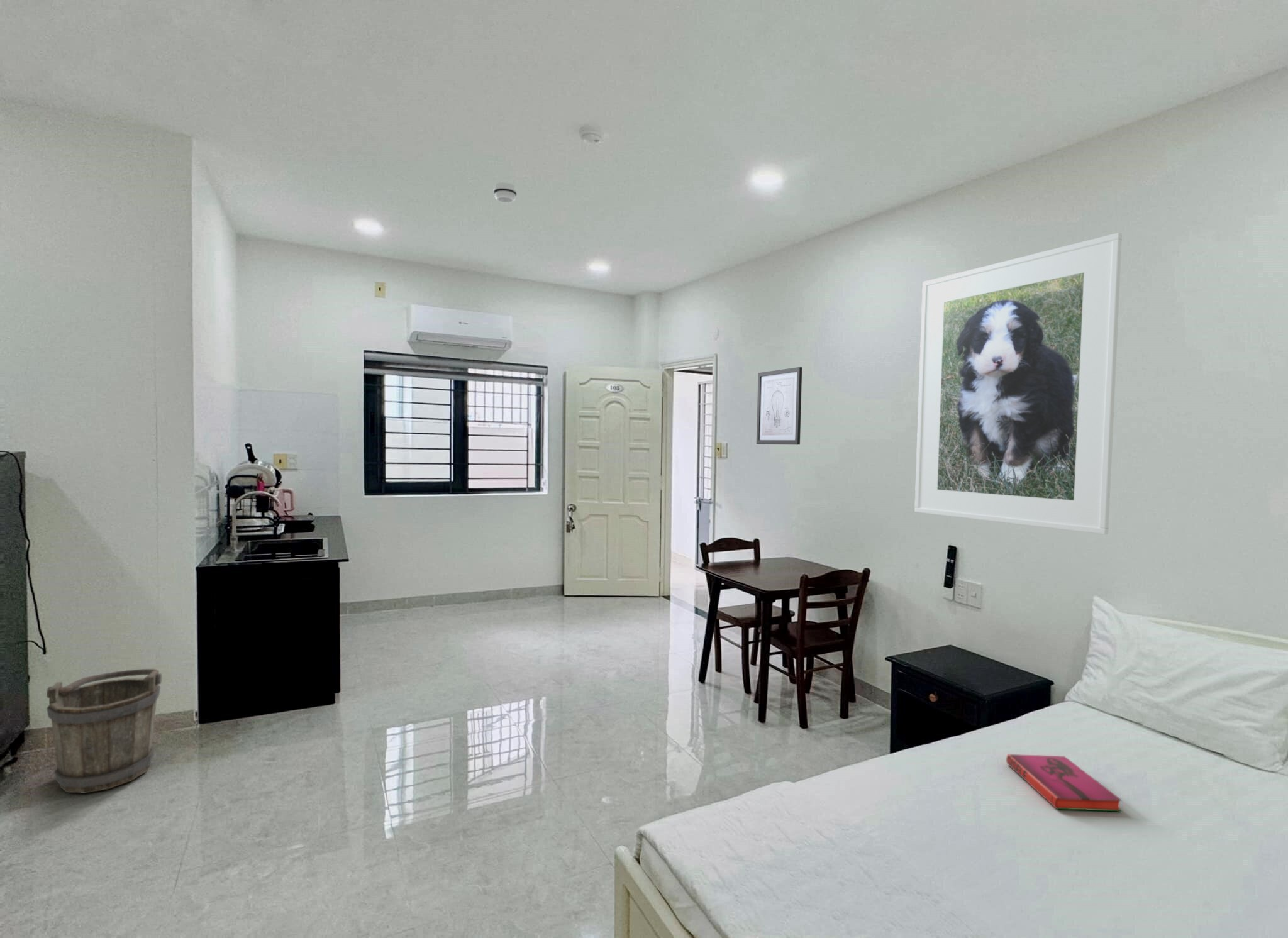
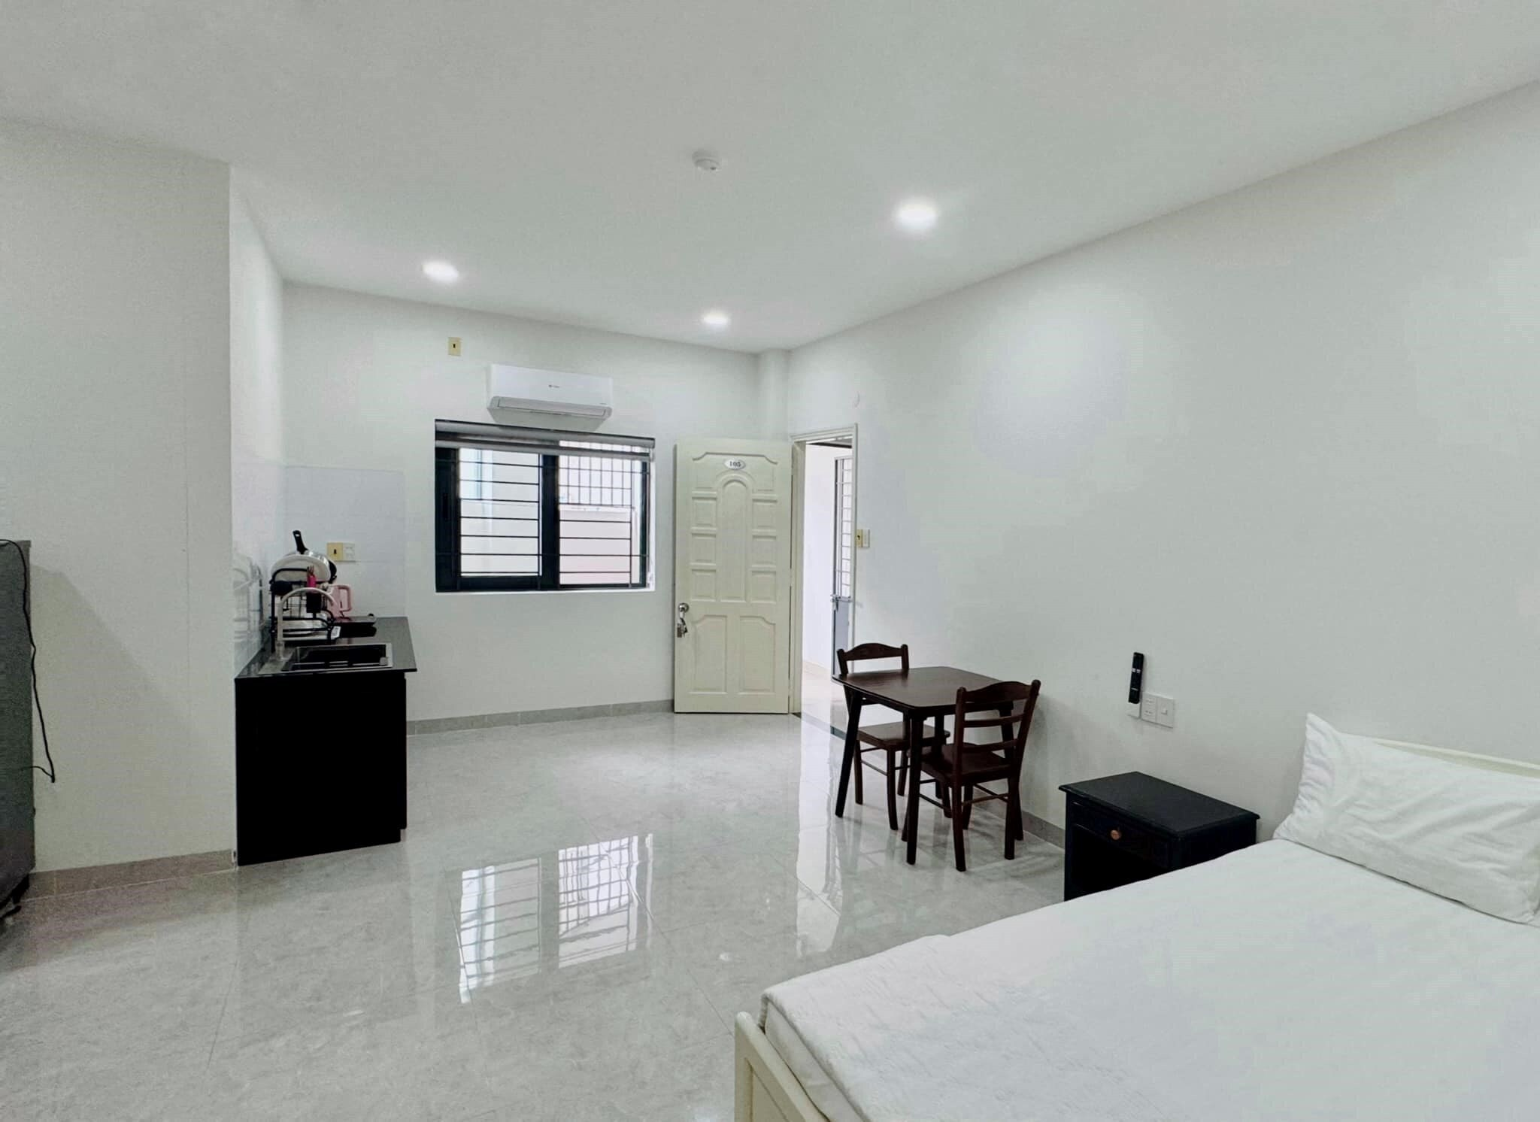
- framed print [914,232,1123,535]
- hardback book [1006,753,1123,812]
- bucket [46,668,162,794]
- wall art [756,367,802,445]
- smoke detector [492,182,518,204]
